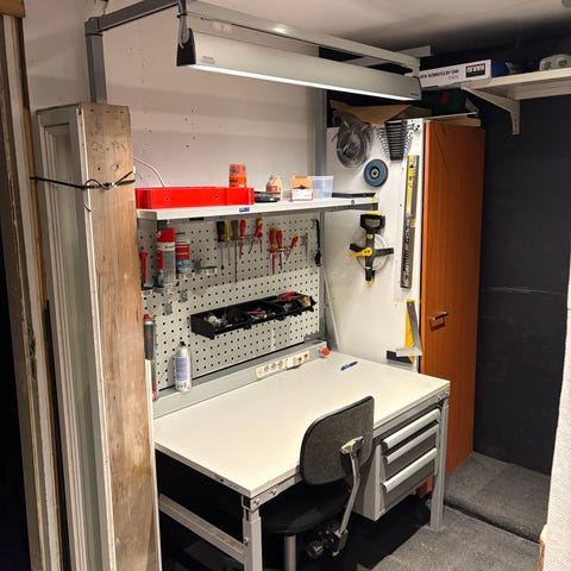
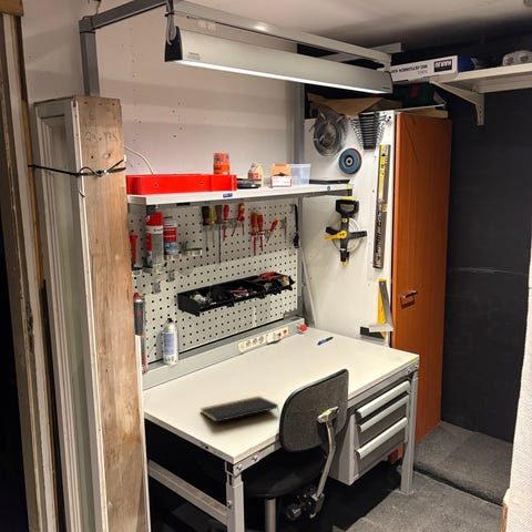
+ notepad [200,395,280,423]
